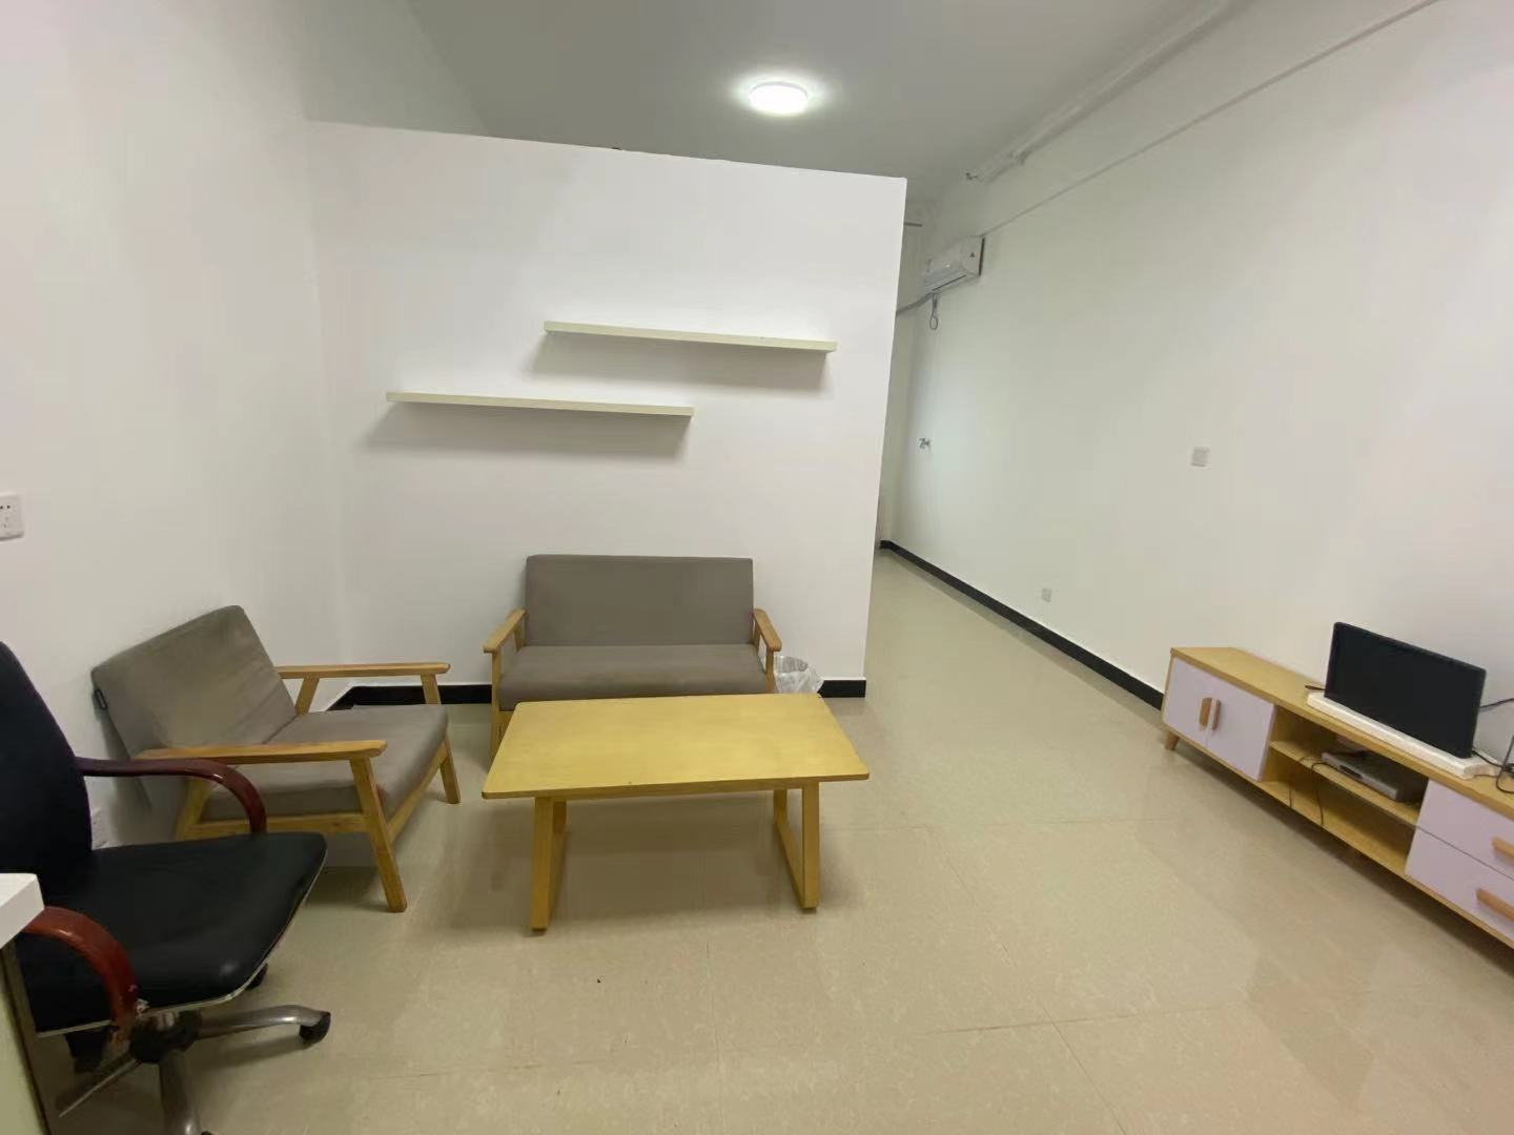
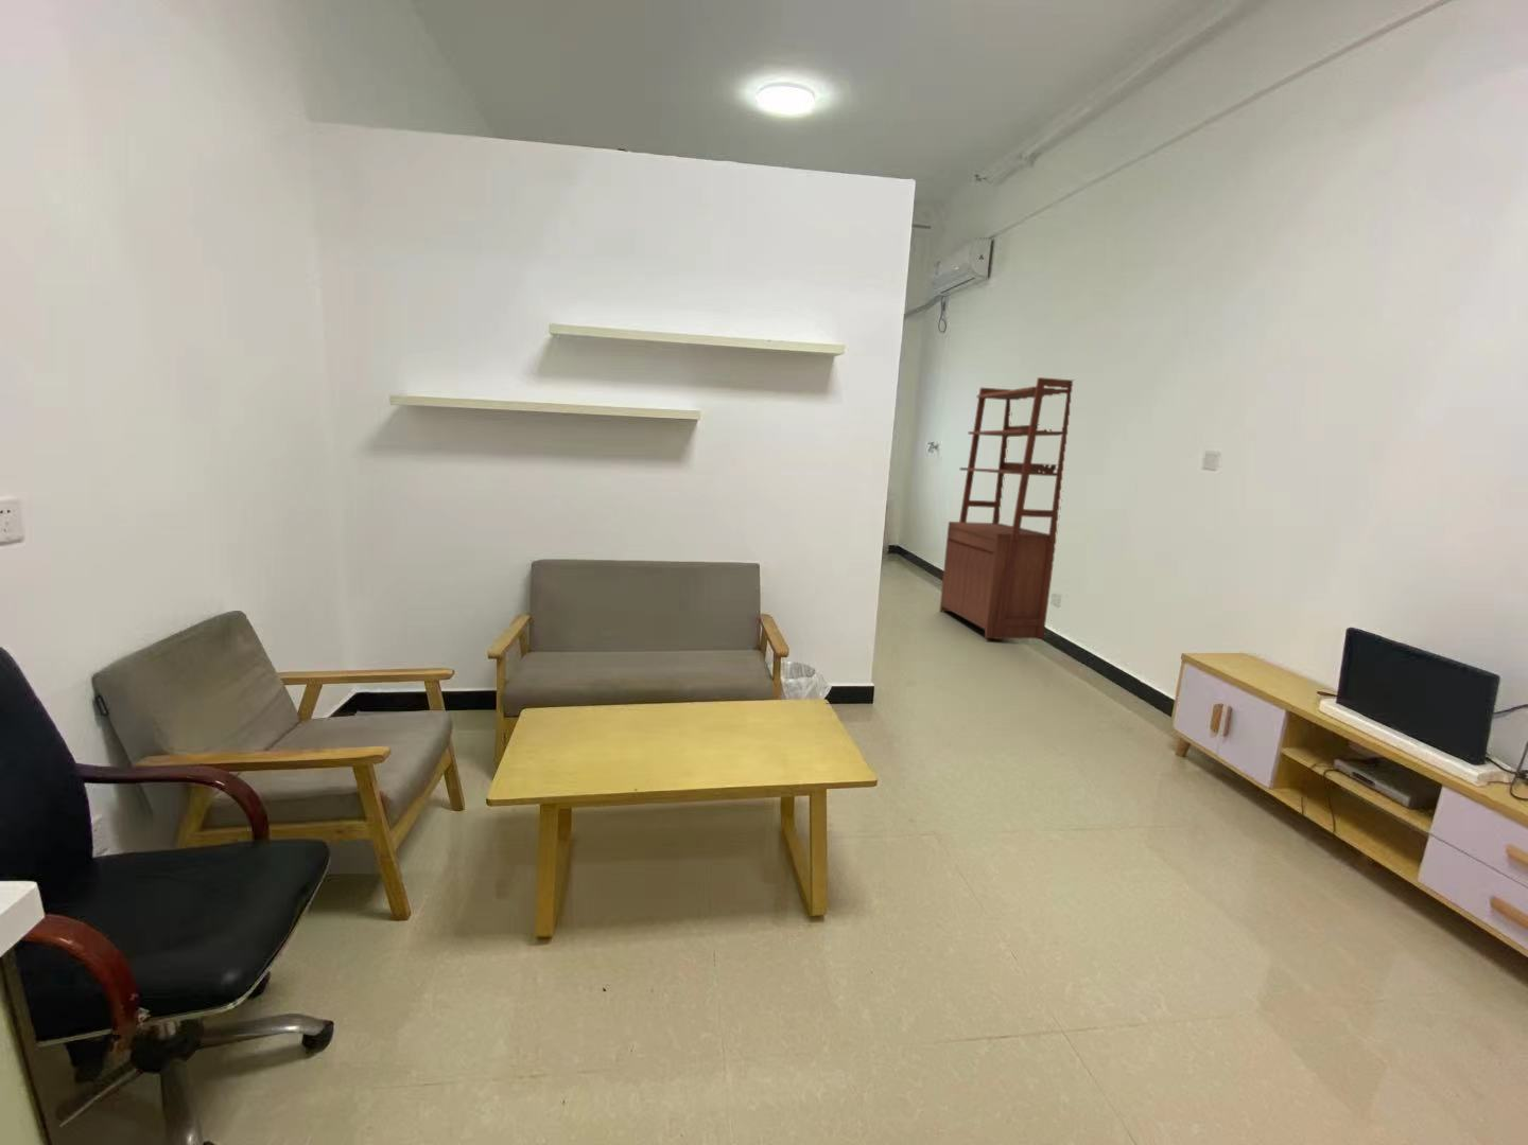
+ bookshelf [940,376,1074,640]
